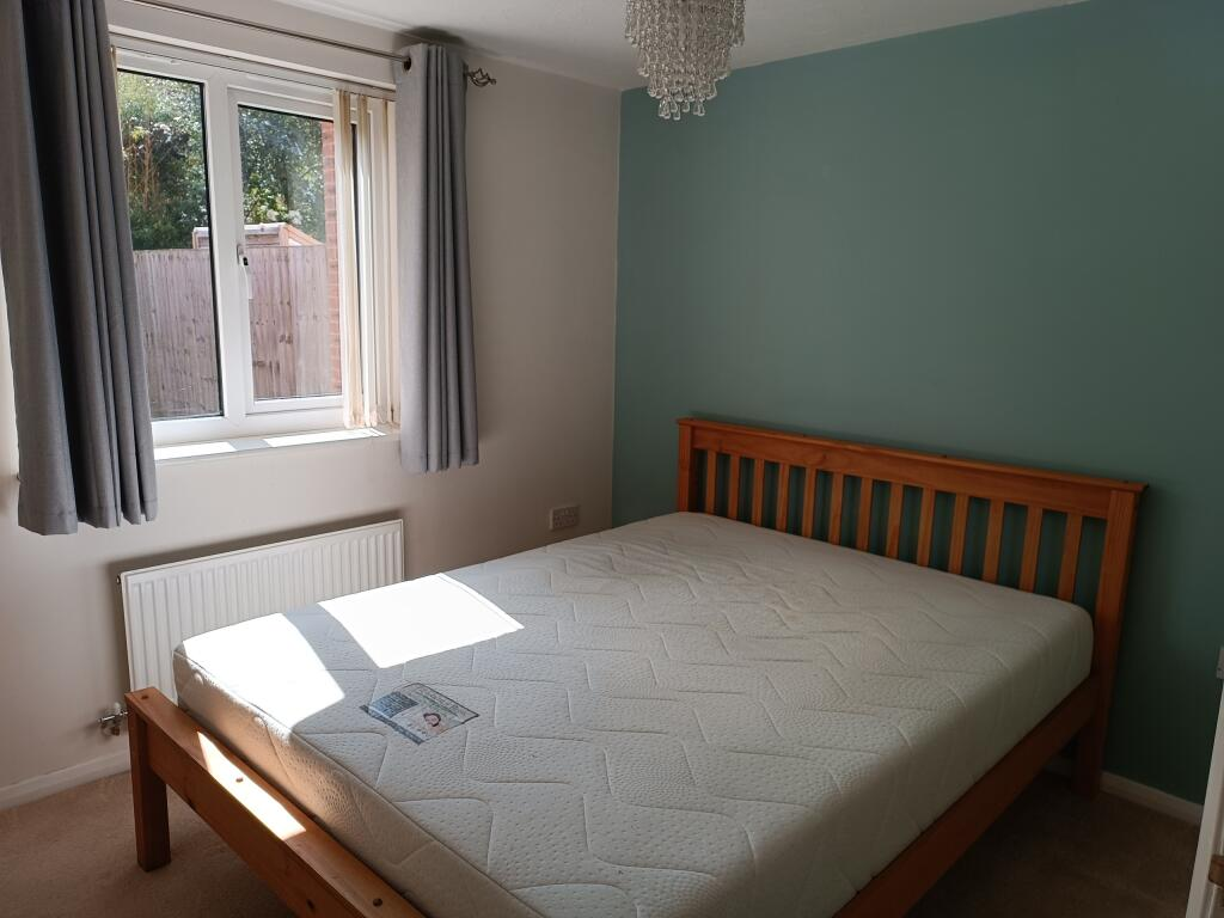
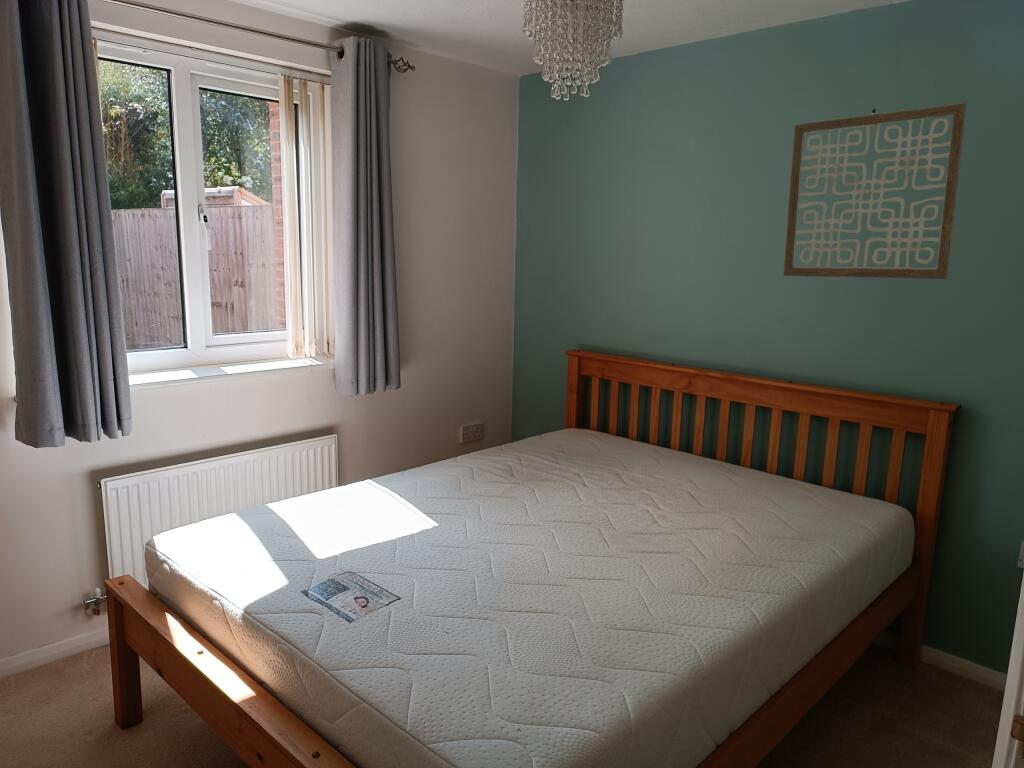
+ wall art [782,102,968,280]
